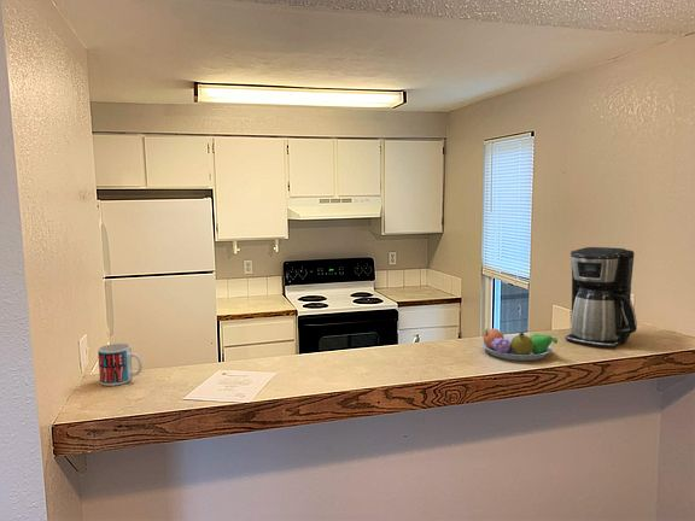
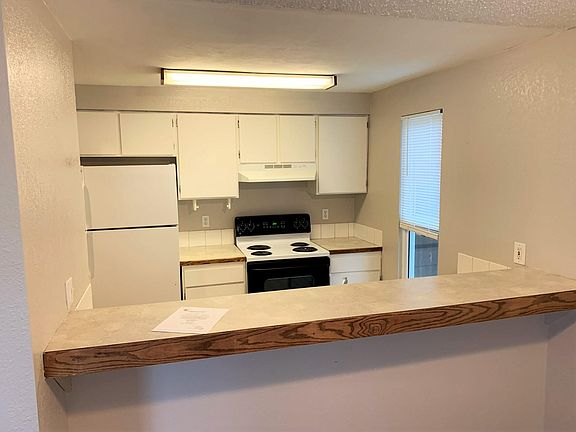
- coffee maker [563,246,638,349]
- fruit bowl [480,328,559,362]
- mug [97,343,144,387]
